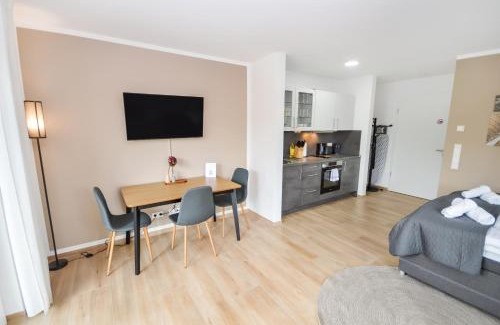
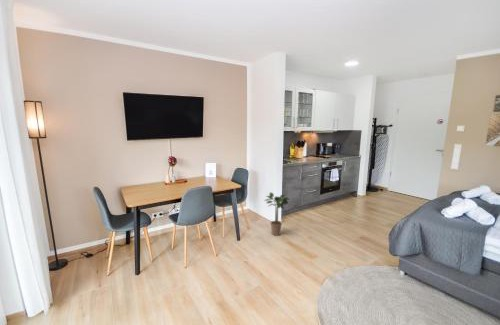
+ potted plant [263,192,291,237]
